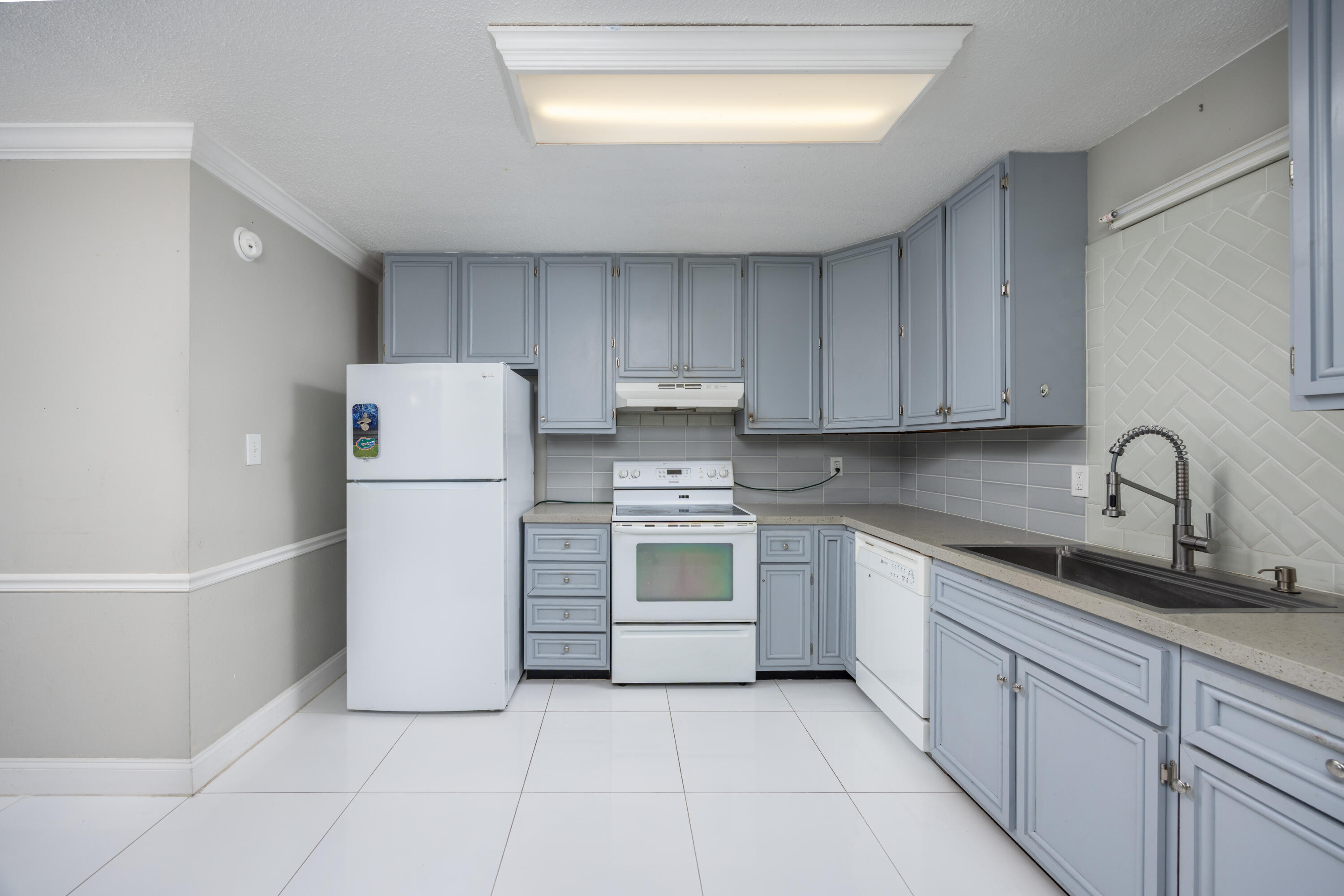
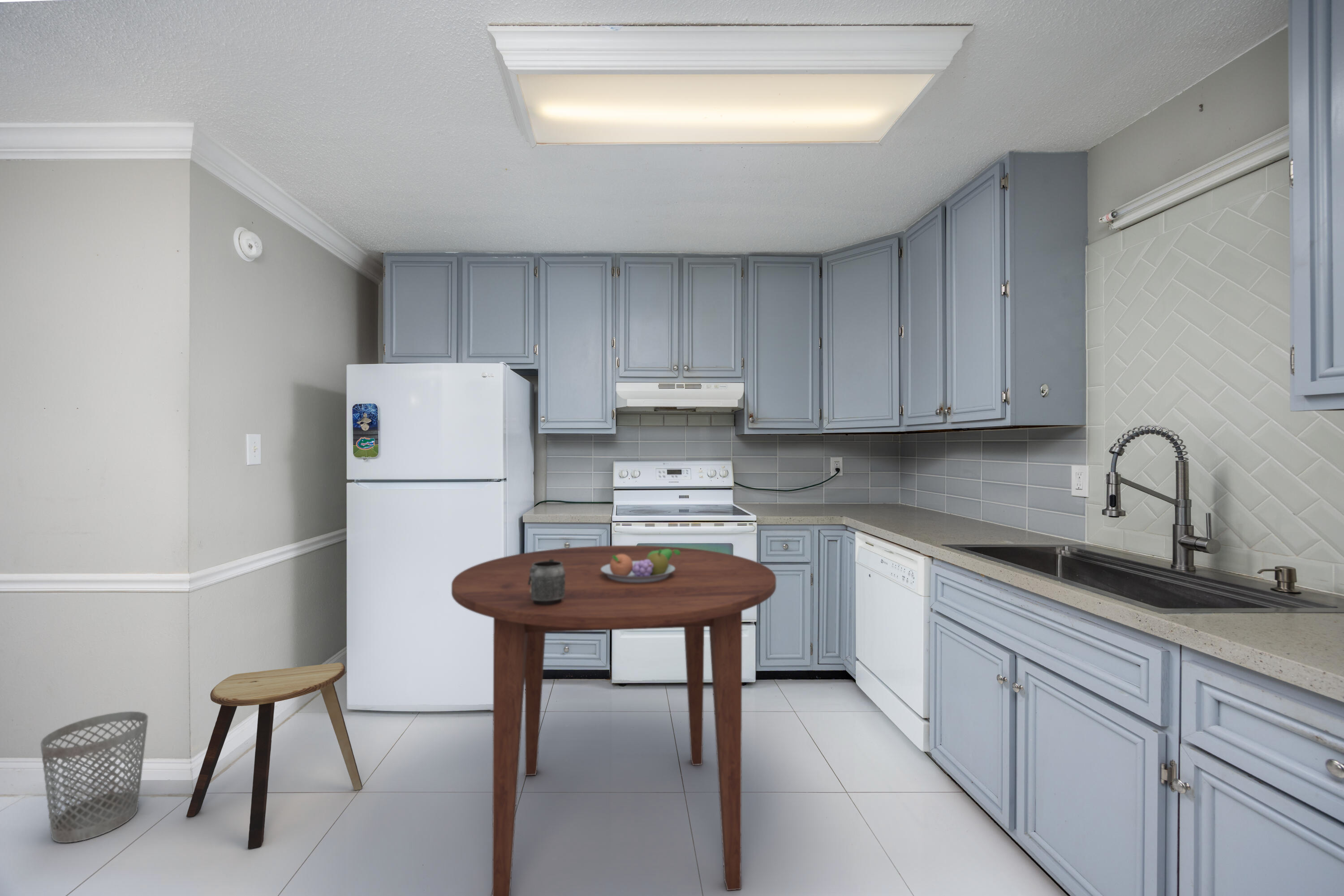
+ wastebasket [40,711,149,843]
+ mug [528,559,565,605]
+ dining table [451,545,776,896]
+ stool [186,662,363,849]
+ fruit bowl [601,549,681,583]
